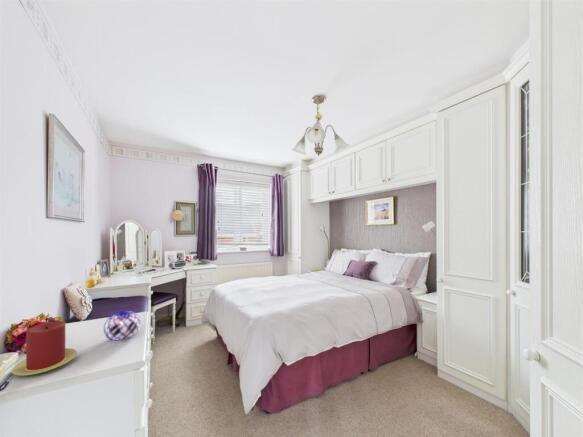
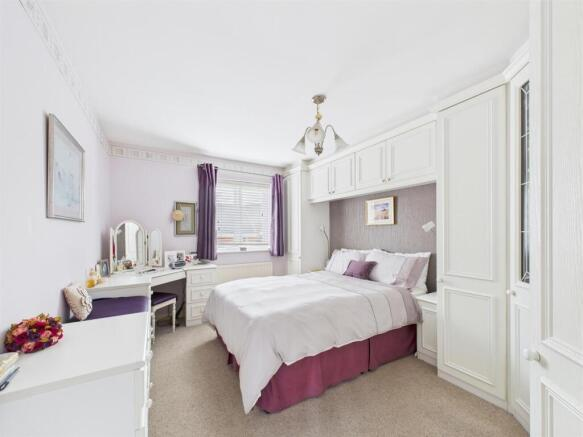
- candle [11,320,78,376]
- decorative orb [103,310,141,341]
